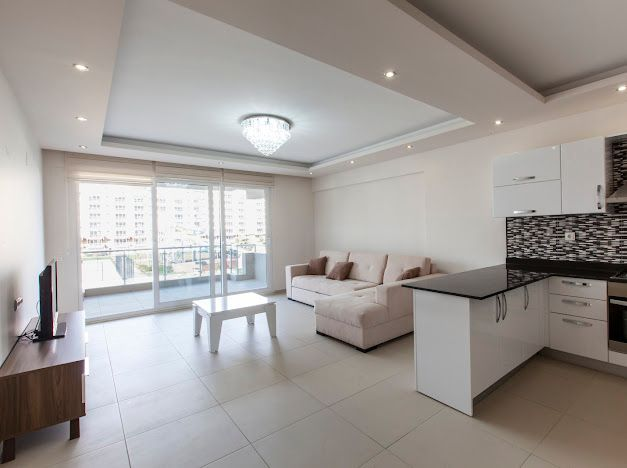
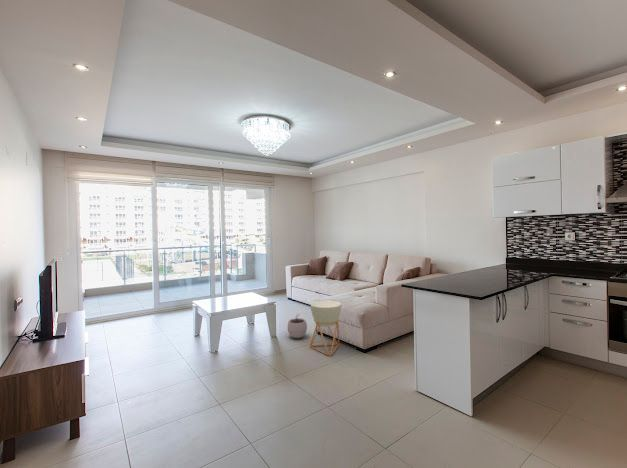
+ planter [309,299,343,357]
+ plant pot [287,313,308,339]
